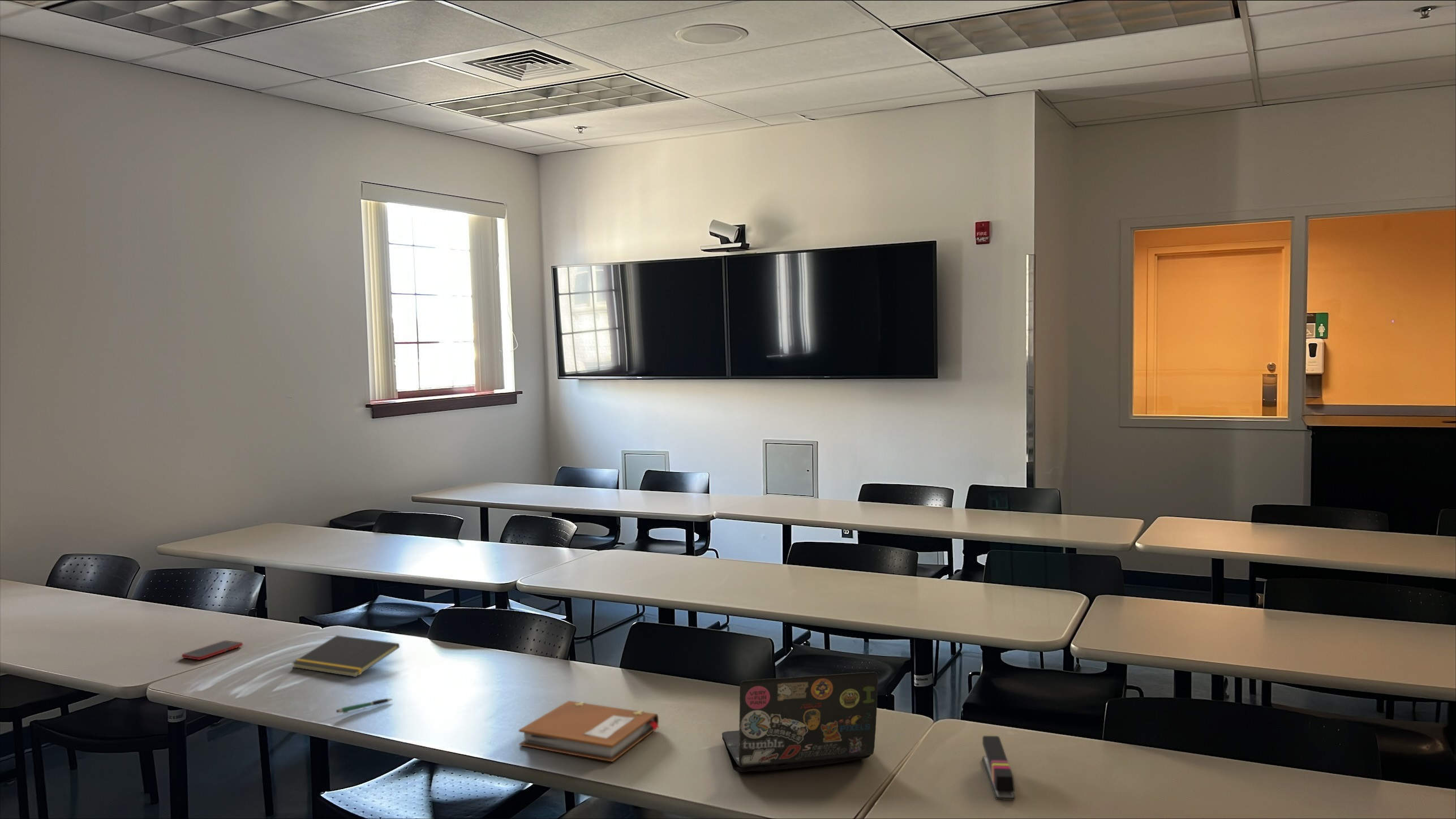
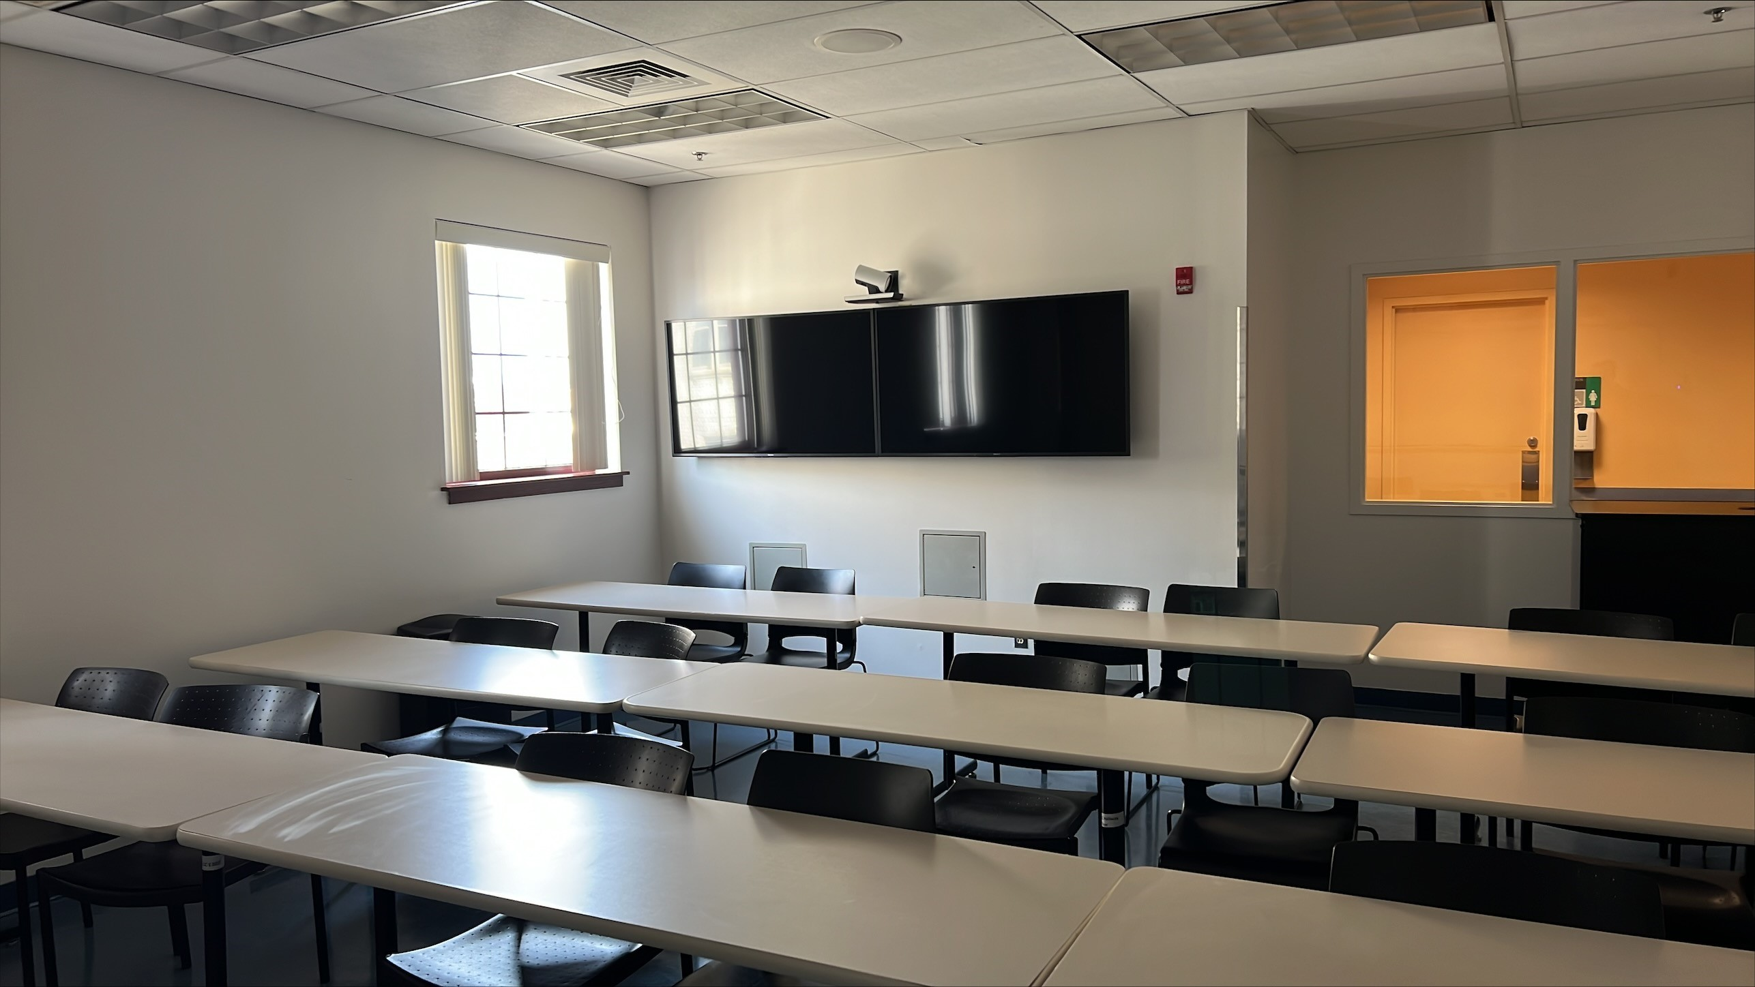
- pen [336,698,393,714]
- laptop [721,671,878,773]
- notebook [518,700,660,762]
- notepad [291,635,400,678]
- stapler [982,735,1016,801]
- cell phone [181,640,243,661]
